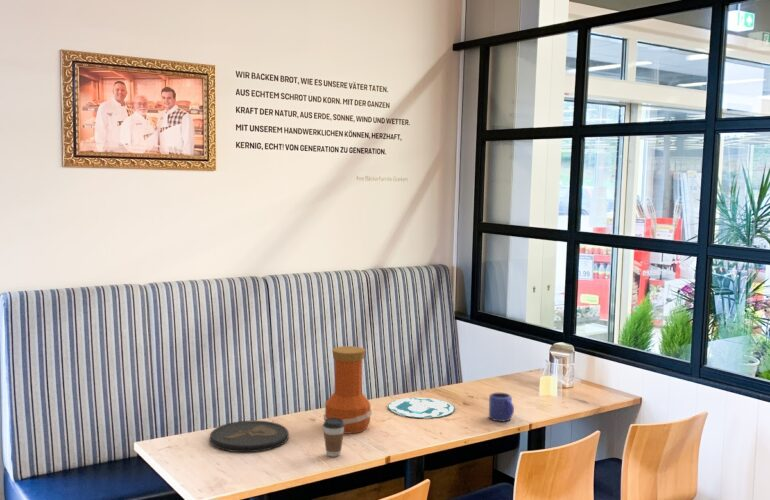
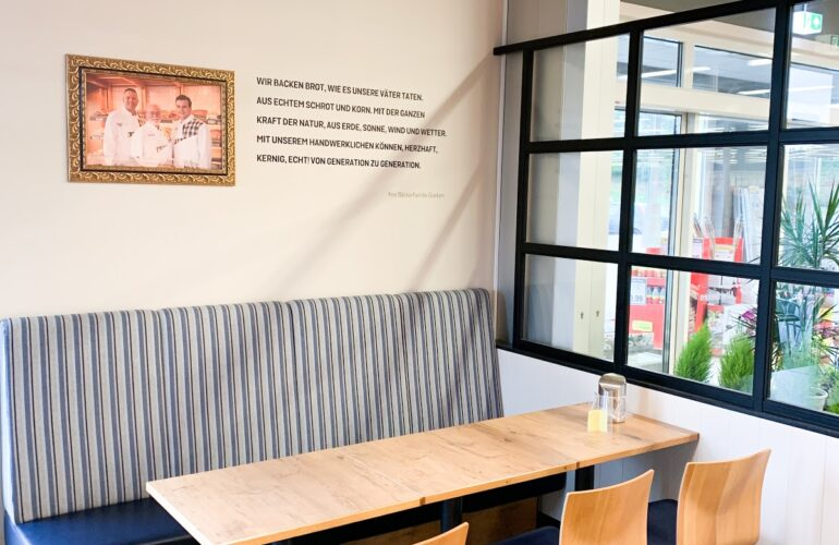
- mug [488,392,515,422]
- coffee cup [322,418,345,458]
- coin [209,420,290,453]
- plate [387,397,456,419]
- vase [323,345,373,435]
